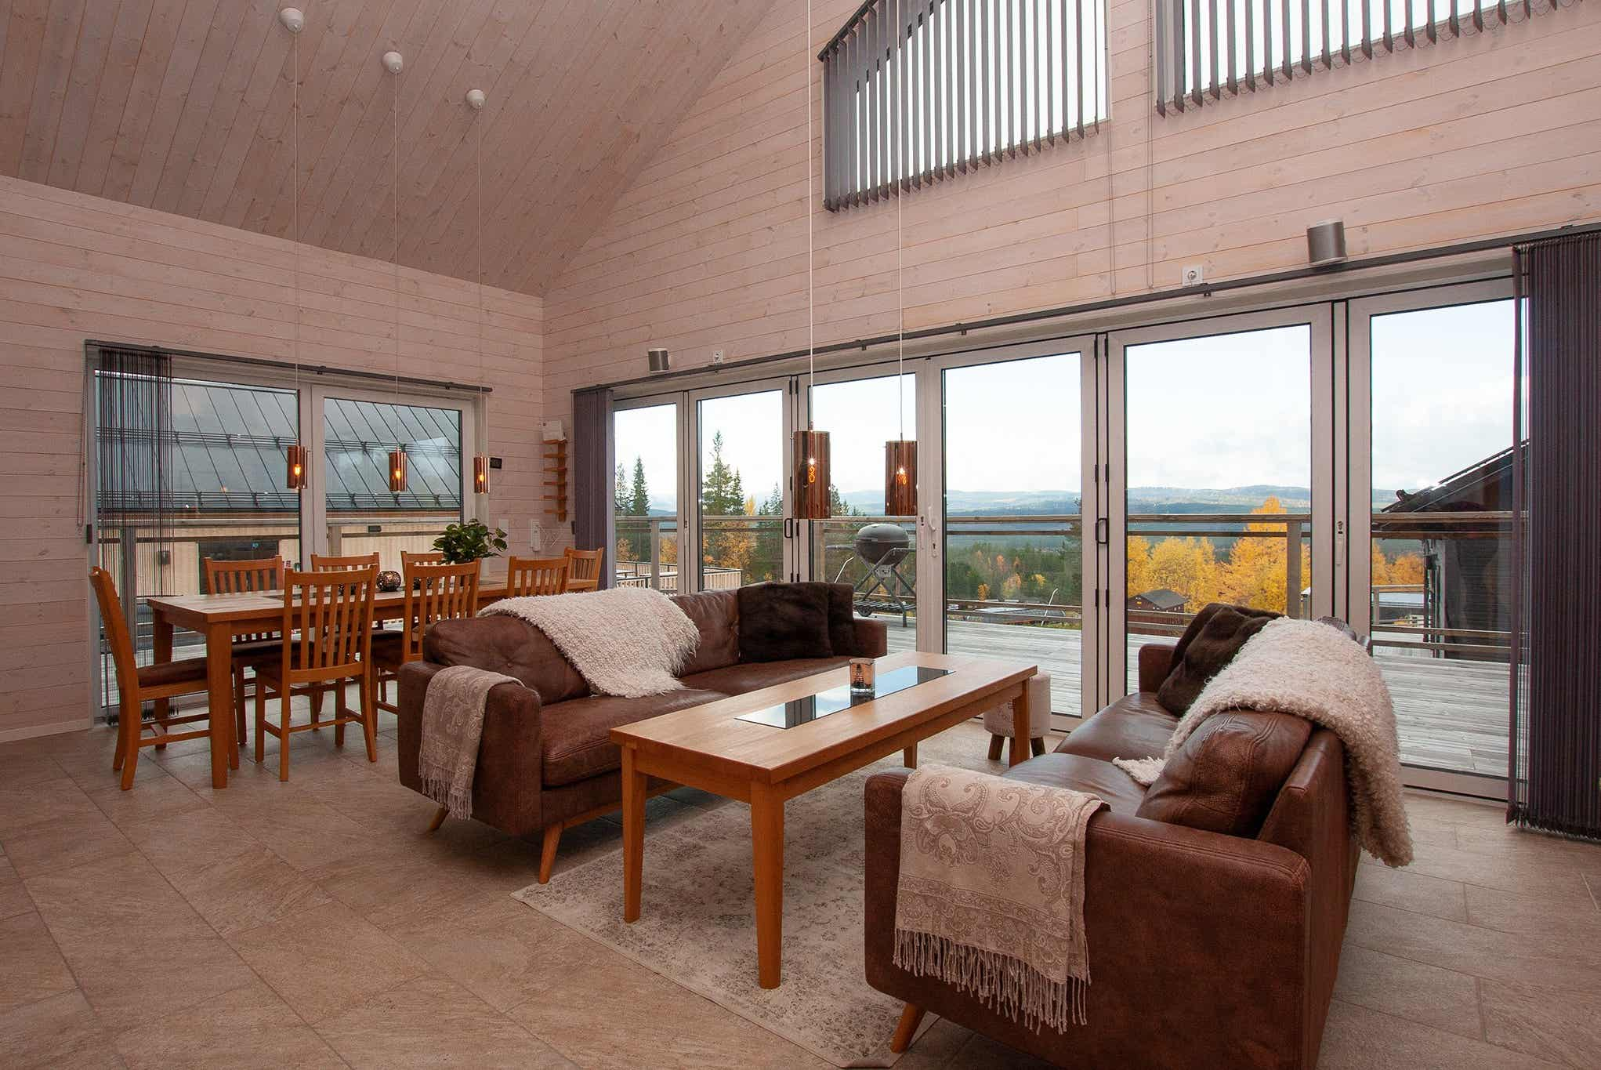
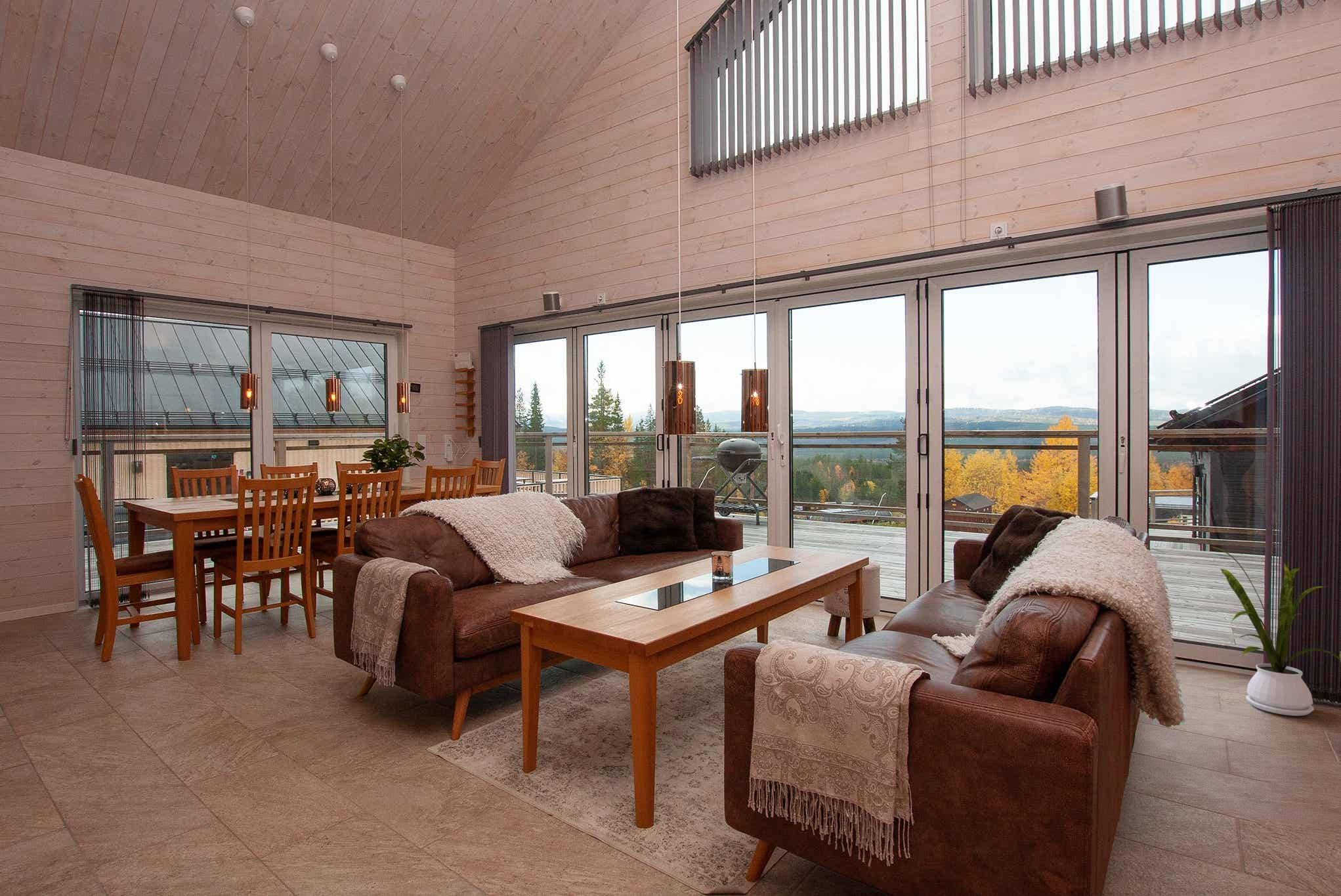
+ house plant [1206,545,1341,717]
